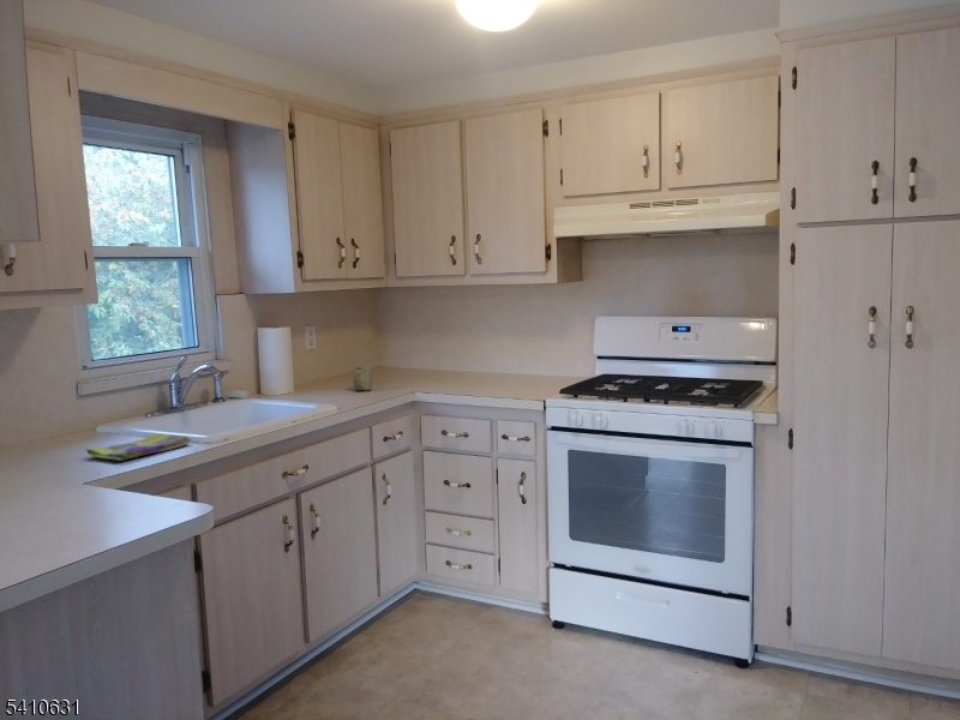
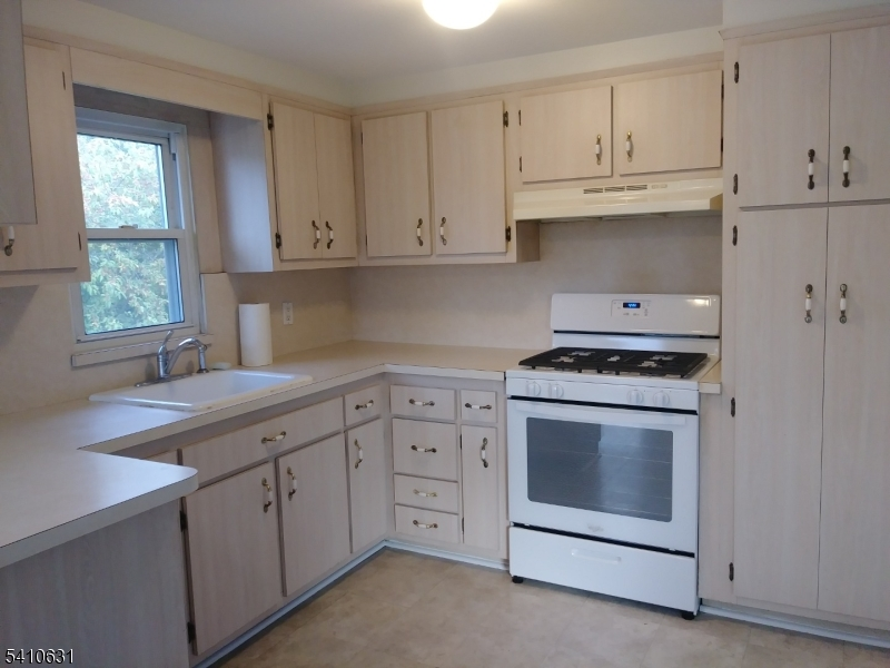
- cup [352,366,373,391]
- dish towel [85,433,193,462]
